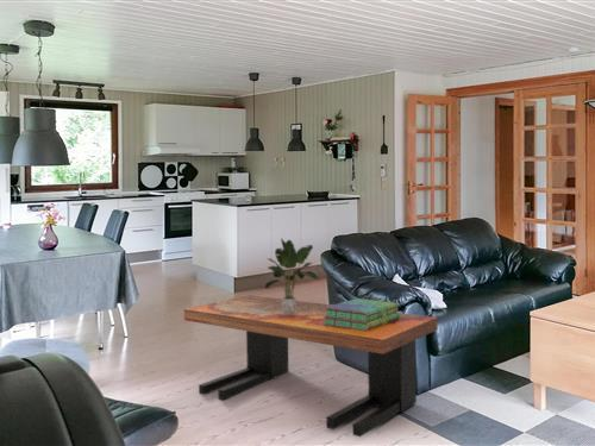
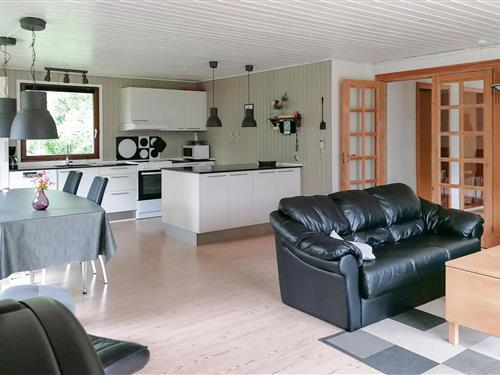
- coffee table [183,294,439,438]
- stack of books [324,297,401,331]
- potted plant [264,237,320,314]
